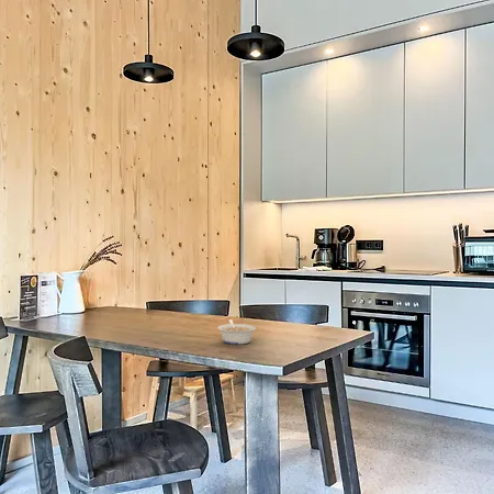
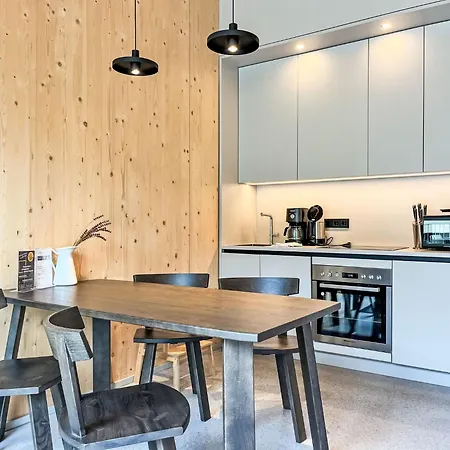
- legume [216,318,257,346]
